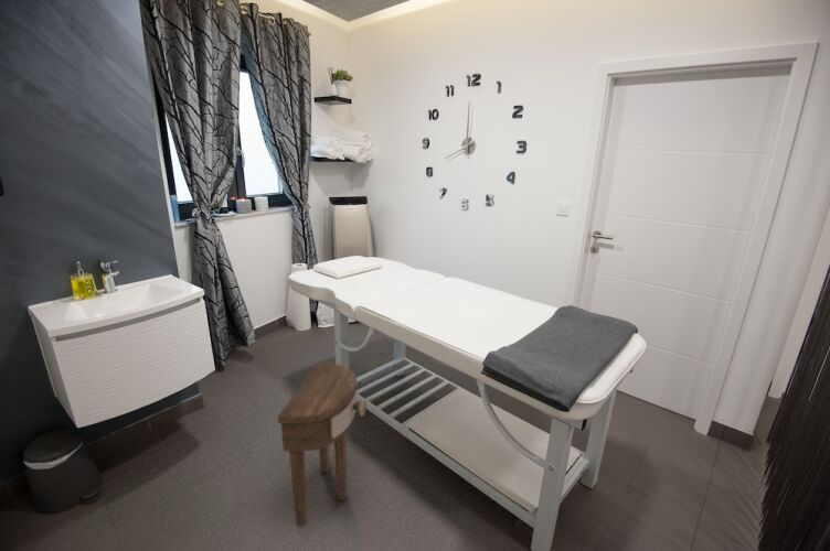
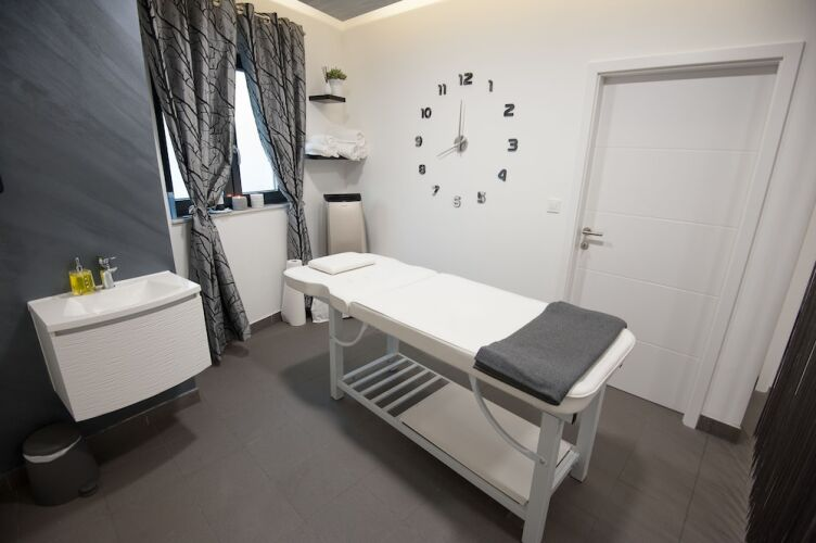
- side table [277,360,368,527]
